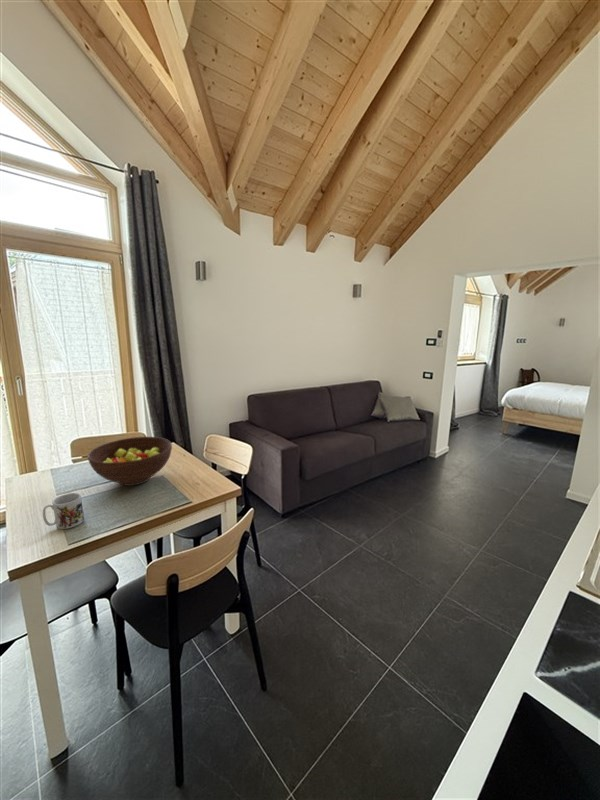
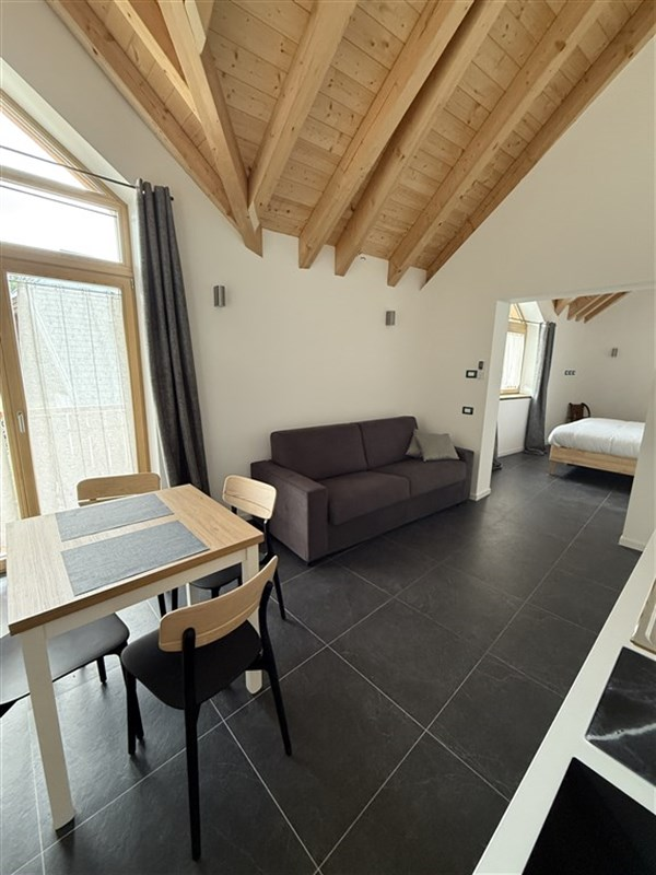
- fruit bowl [87,436,173,487]
- mug [42,492,85,530]
